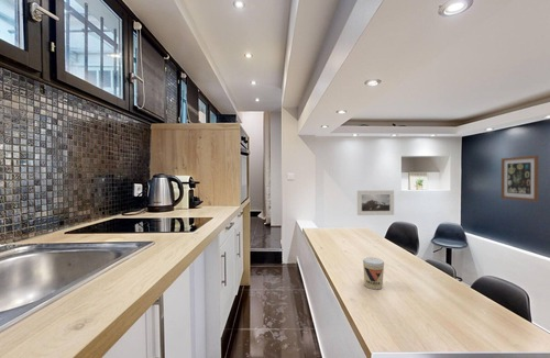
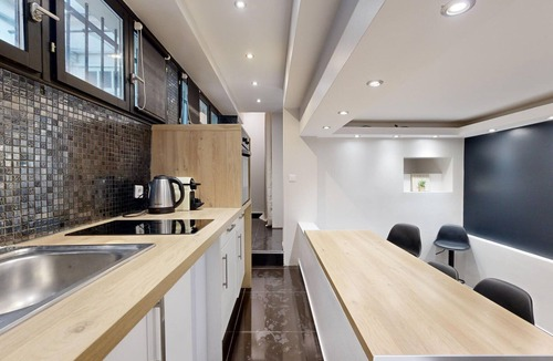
- coffee cup [362,257,385,290]
- wall art [501,155,539,202]
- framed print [356,189,395,216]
